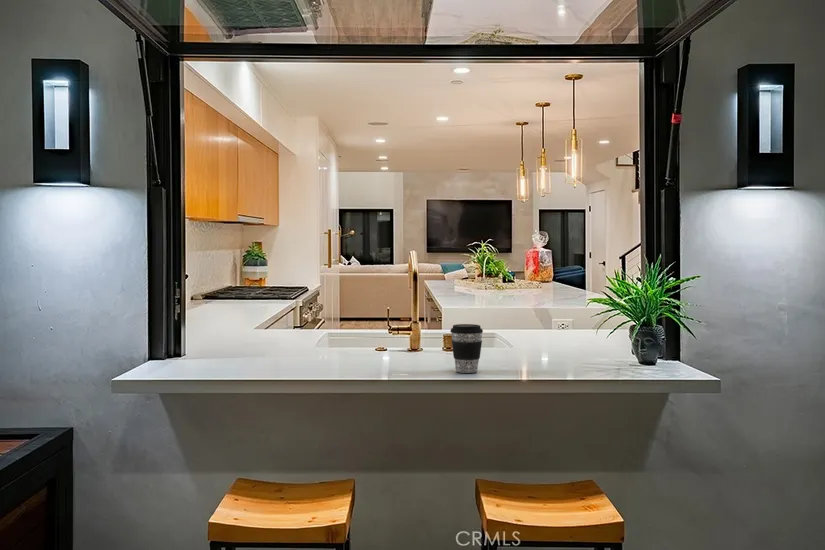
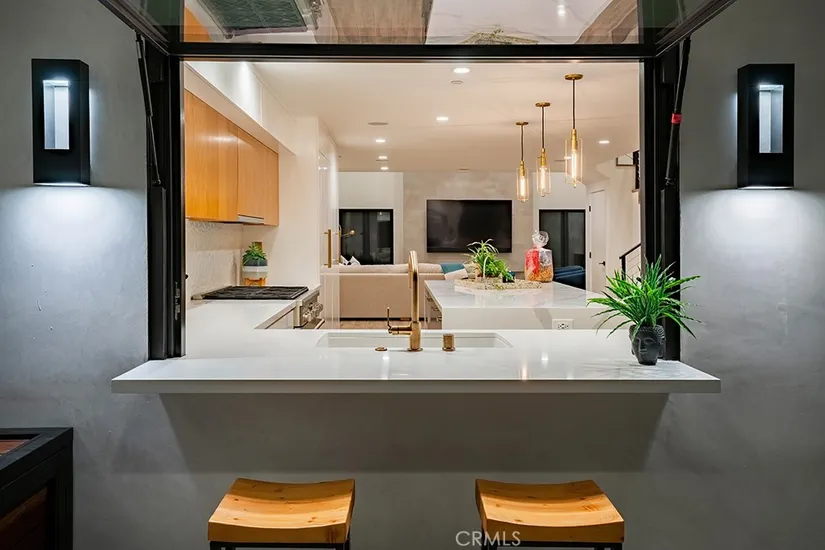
- coffee cup [450,323,484,374]
